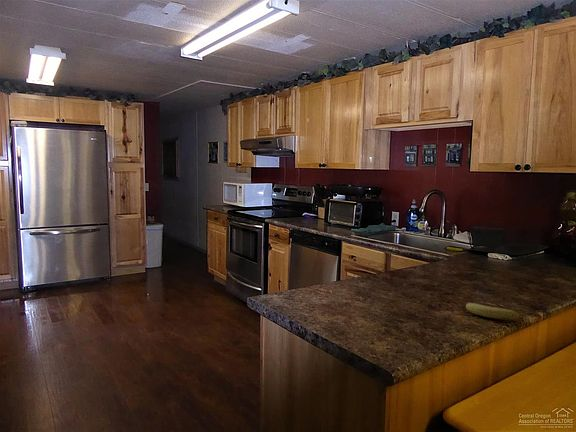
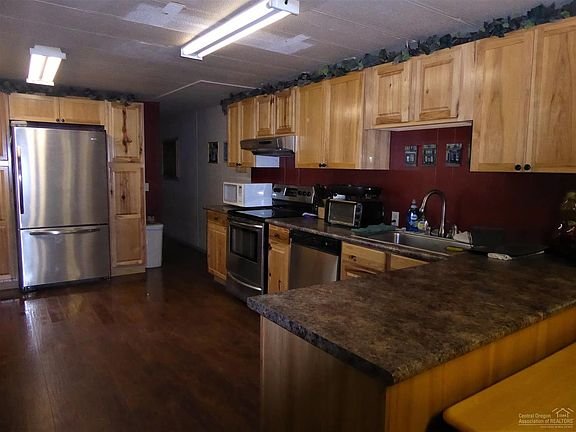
- fruit [465,301,521,321]
